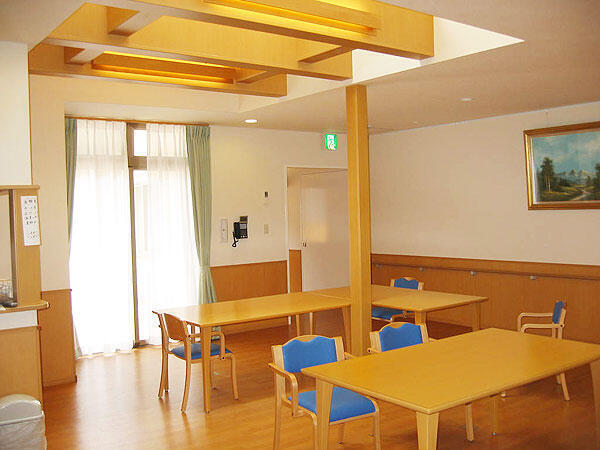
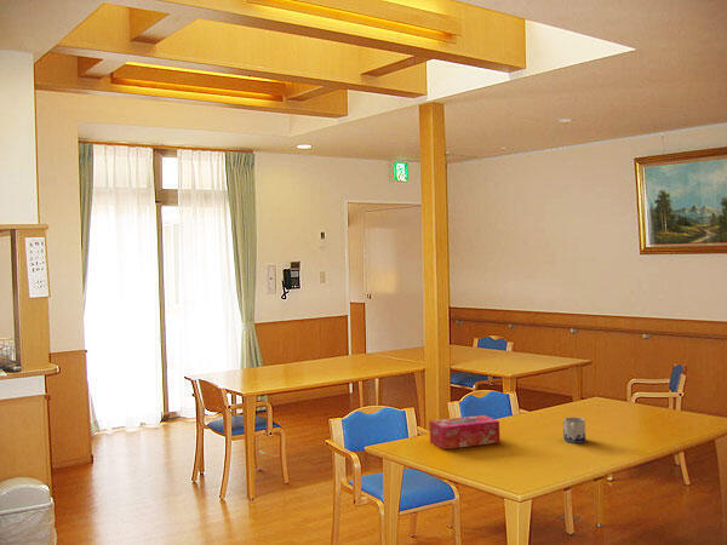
+ mug [562,417,586,443]
+ tissue box [428,414,502,451]
